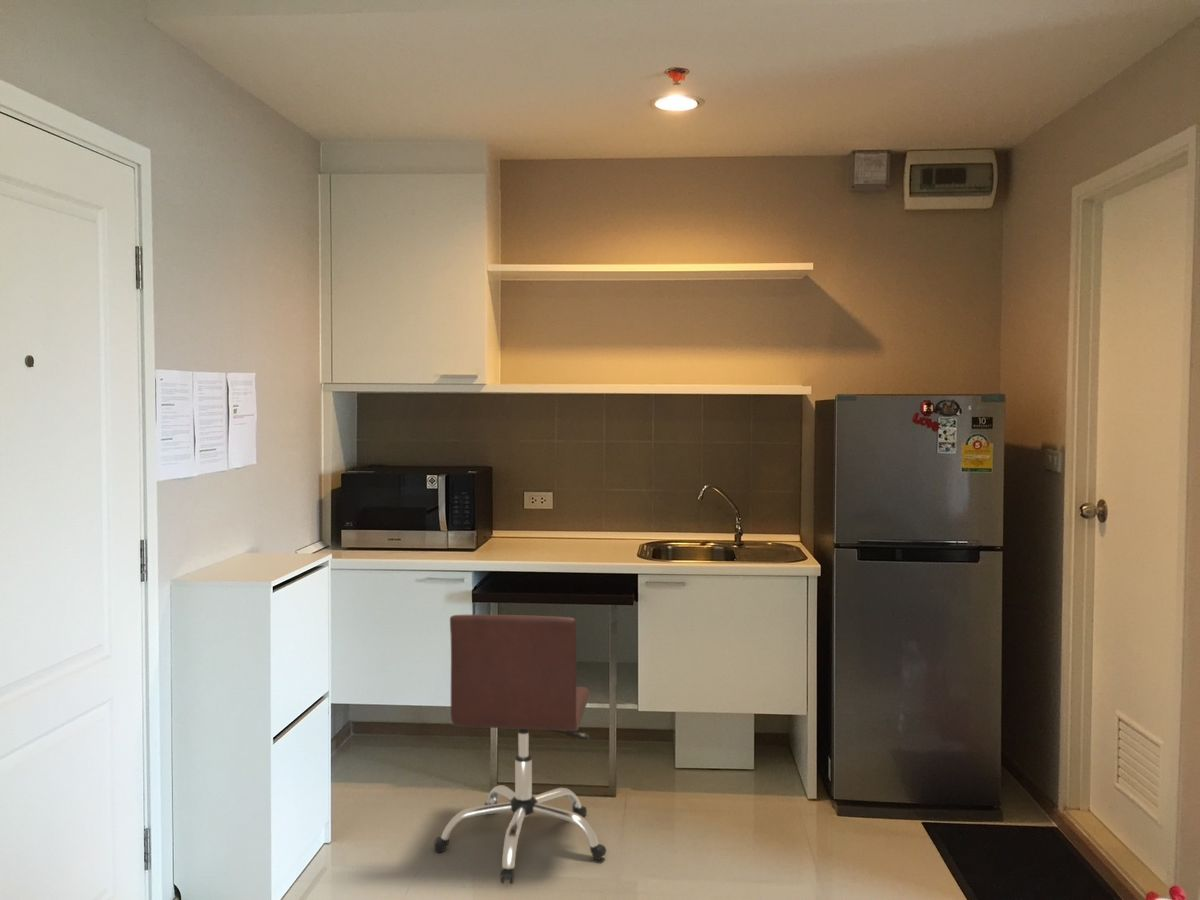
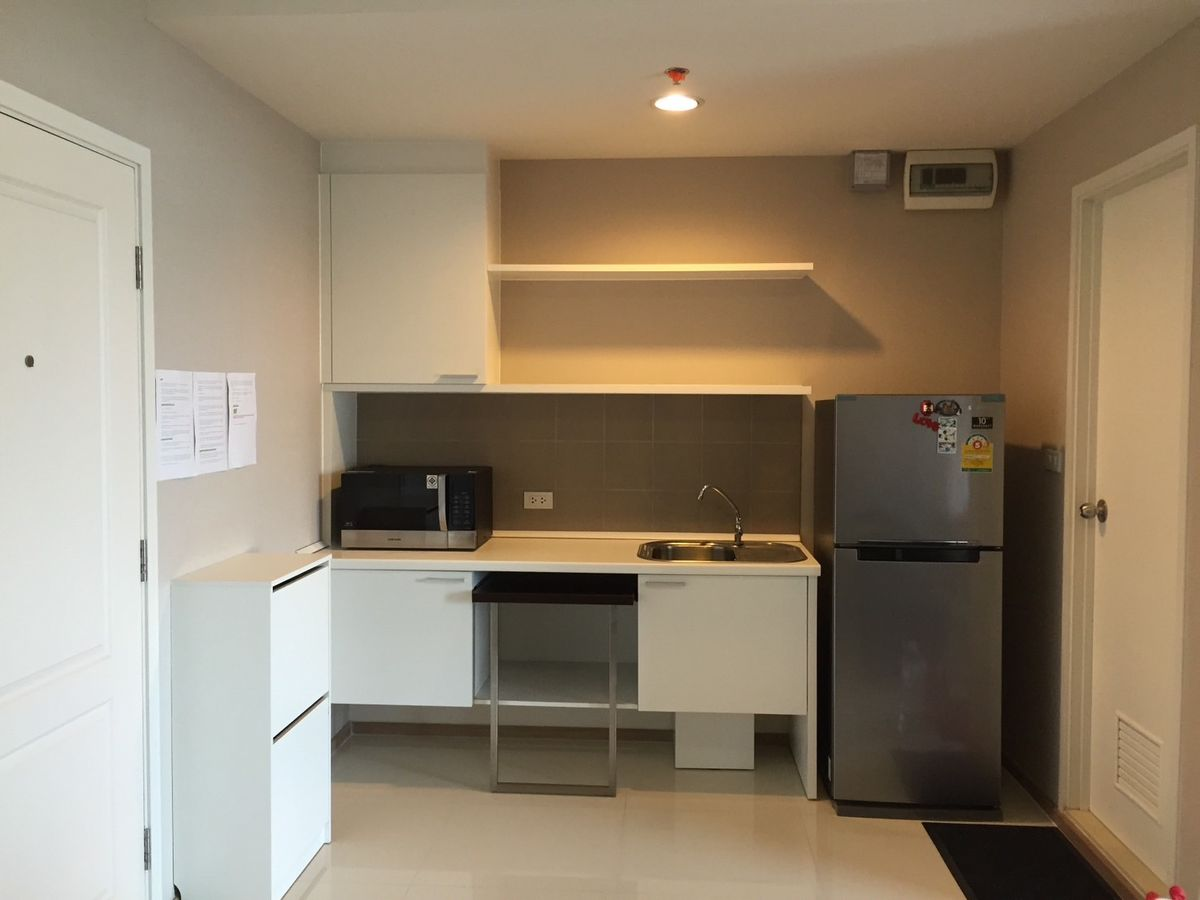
- chair [433,614,607,885]
